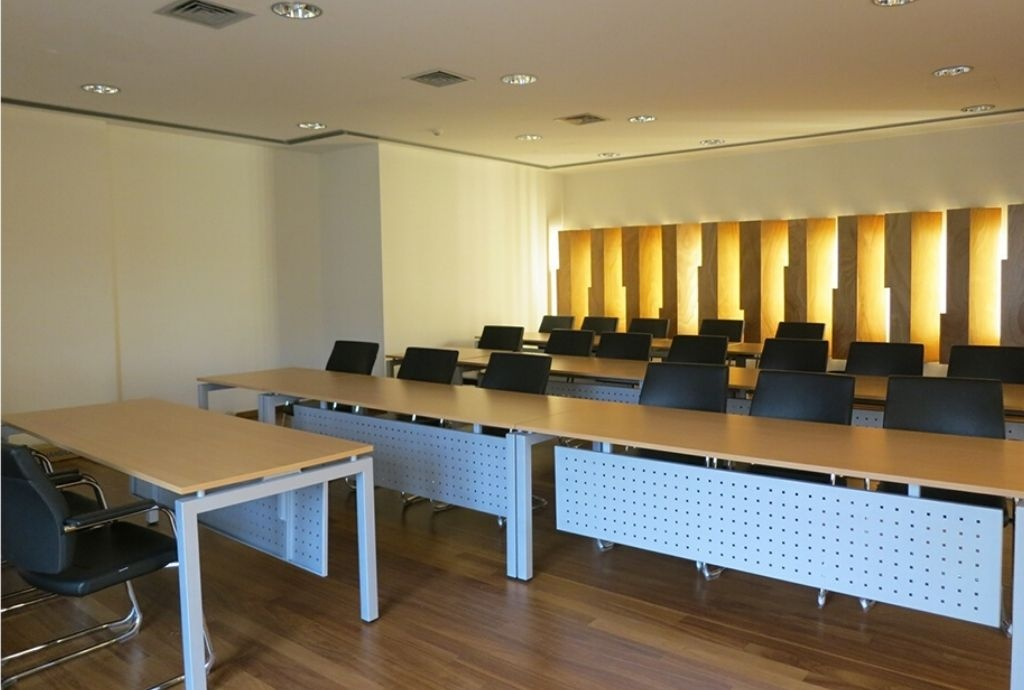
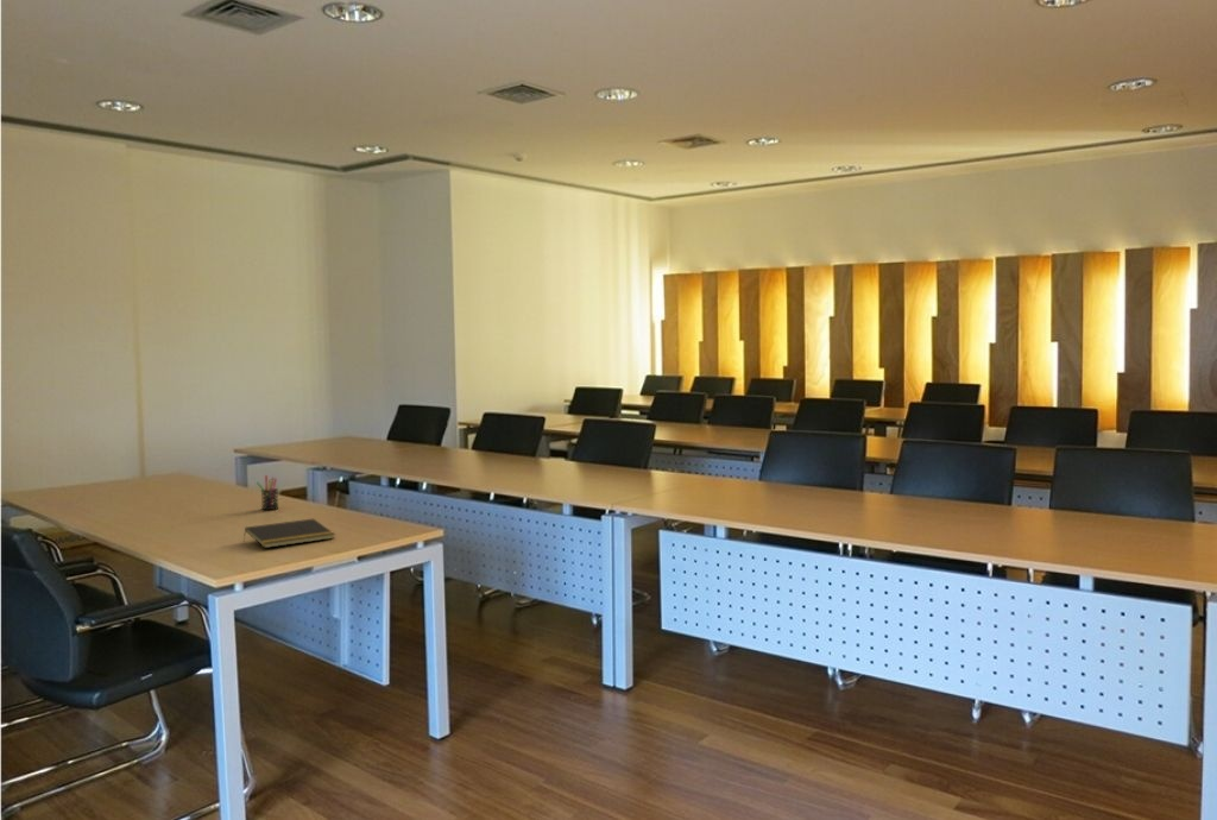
+ pen holder [256,474,279,511]
+ notepad [242,518,336,549]
